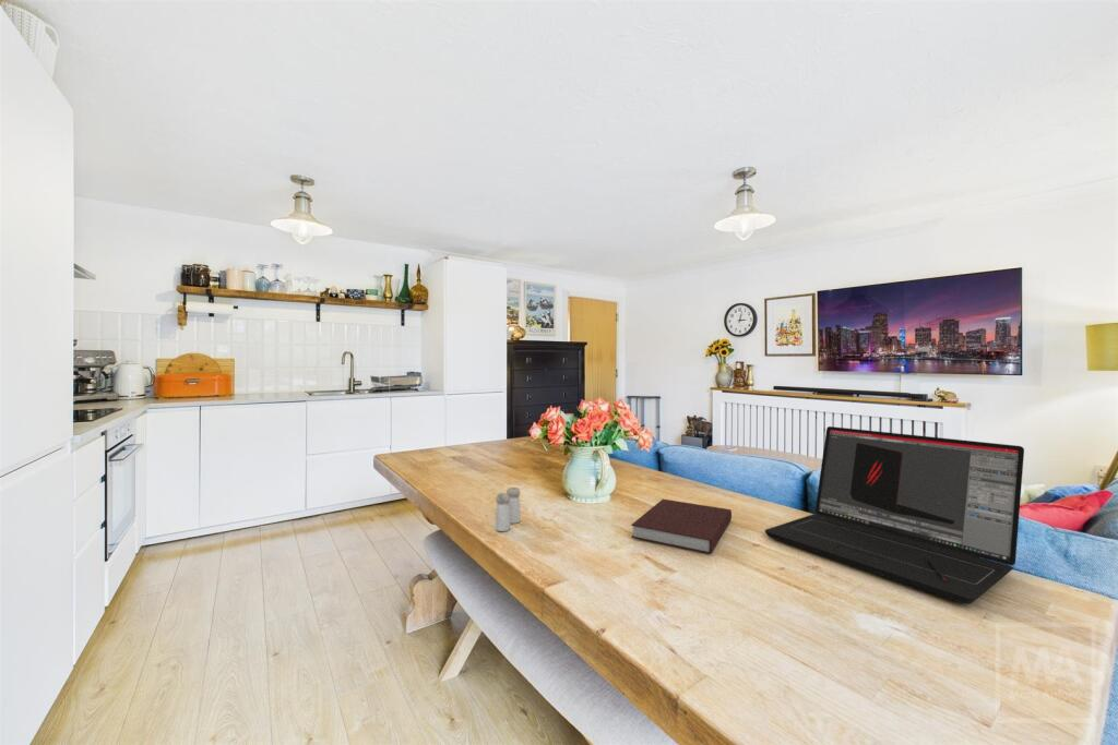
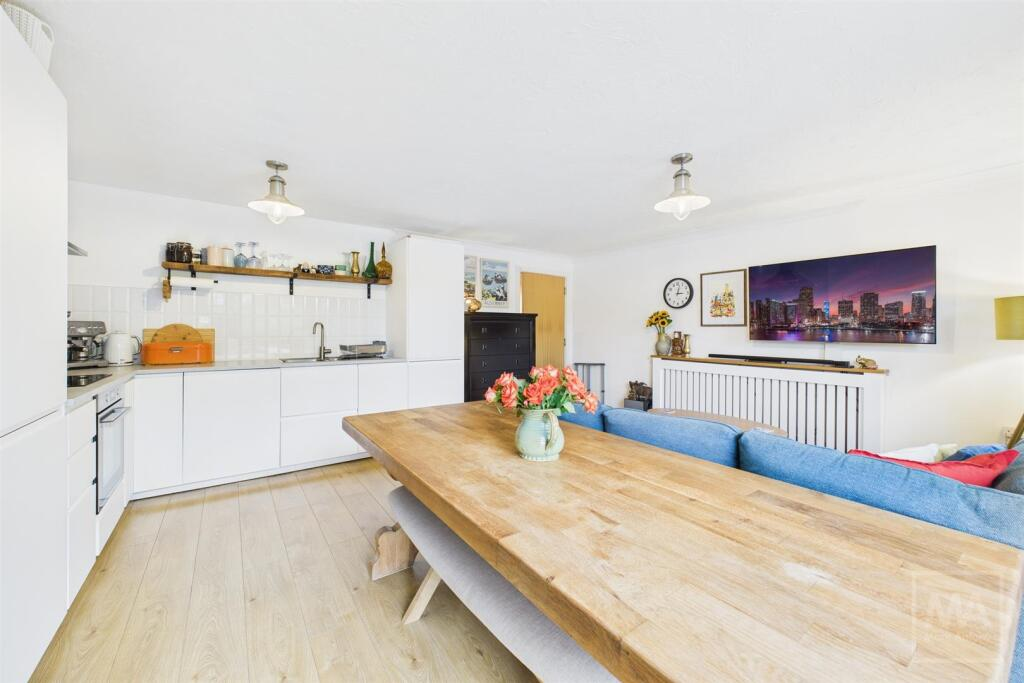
- laptop [764,425,1025,604]
- salt and pepper shaker [495,486,522,532]
- notebook [630,498,733,555]
